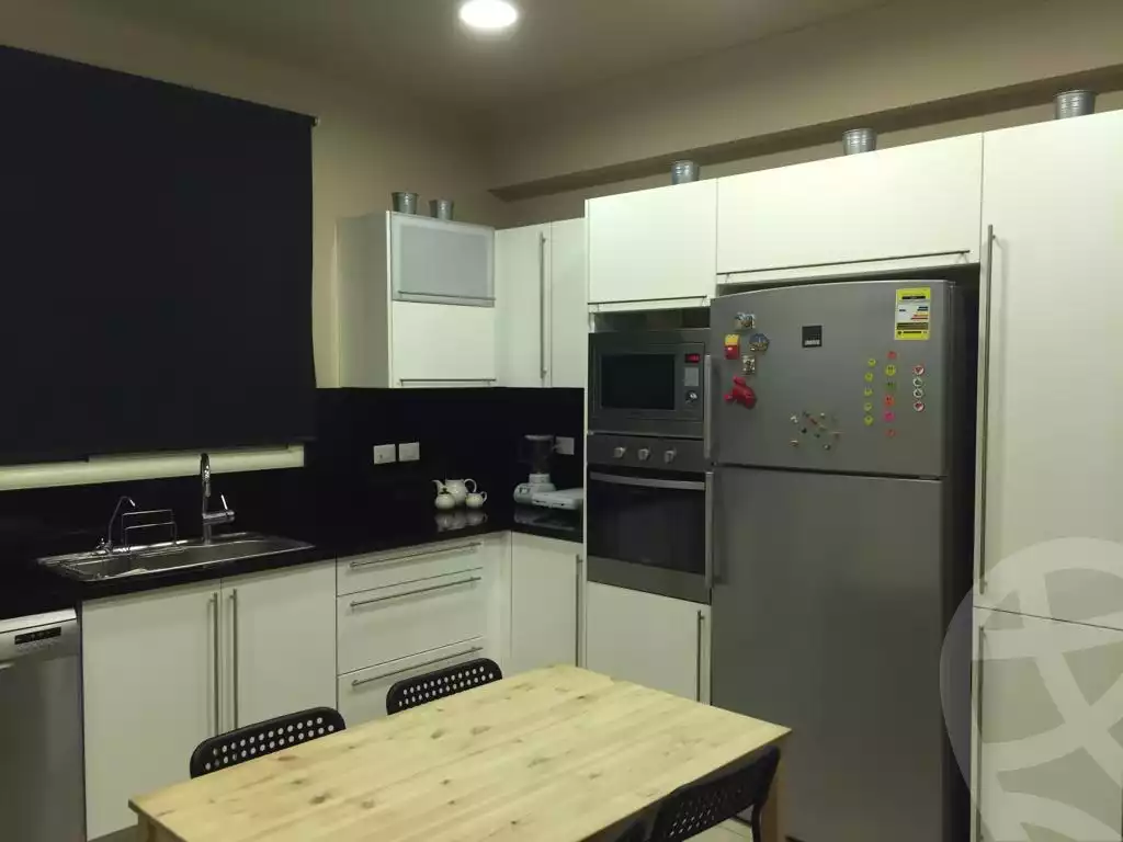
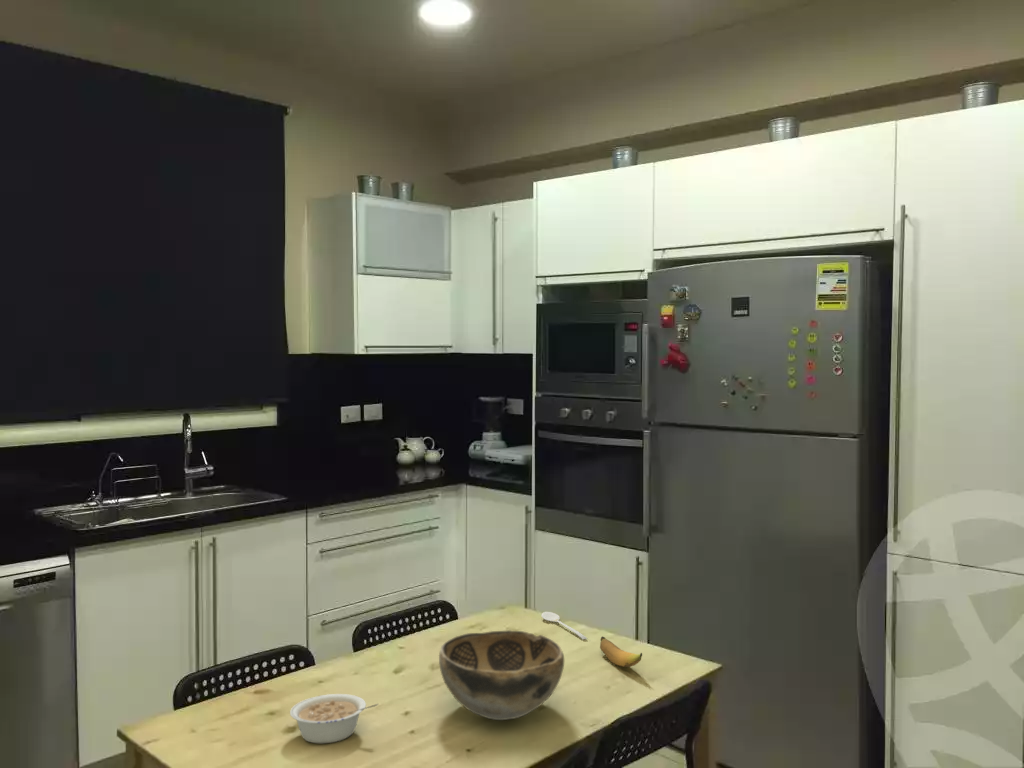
+ banana [599,635,643,668]
+ stirrer [540,611,588,640]
+ legume [289,693,379,744]
+ decorative bowl [438,629,565,721]
